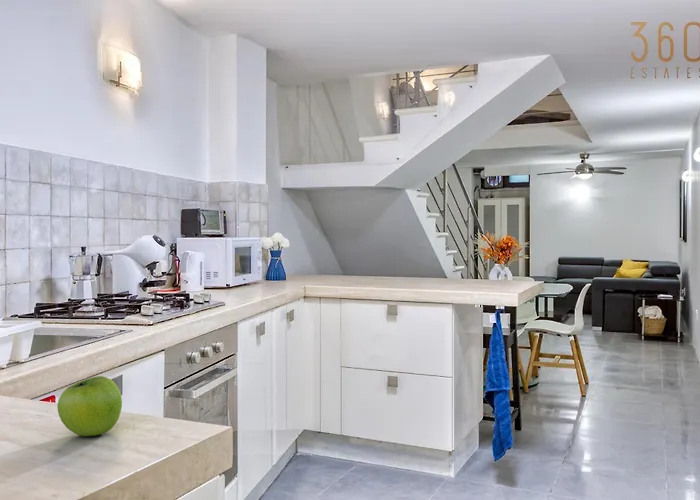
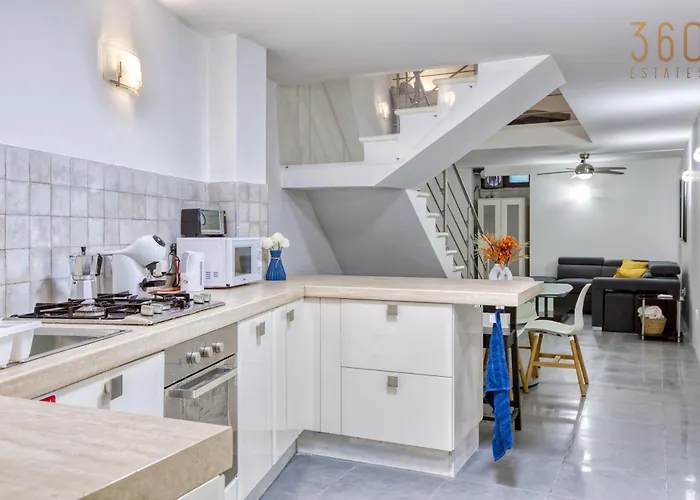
- fruit [56,375,123,437]
